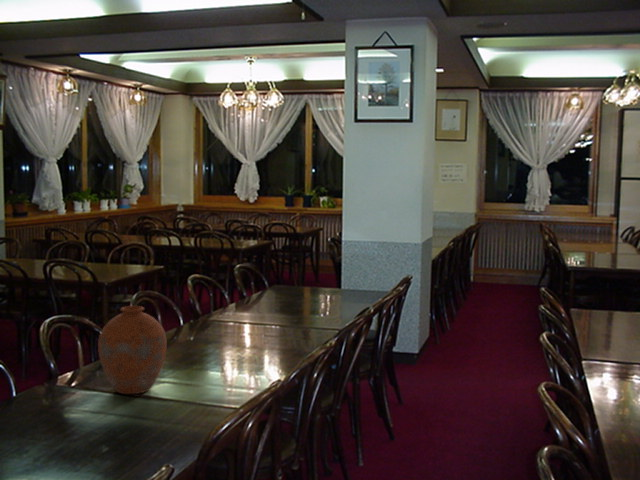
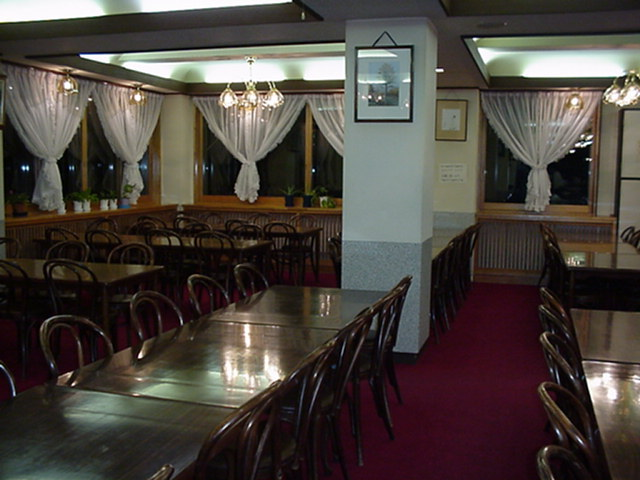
- vase [97,305,168,395]
